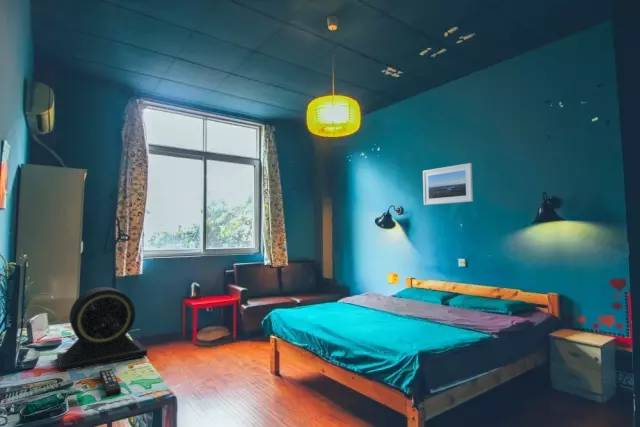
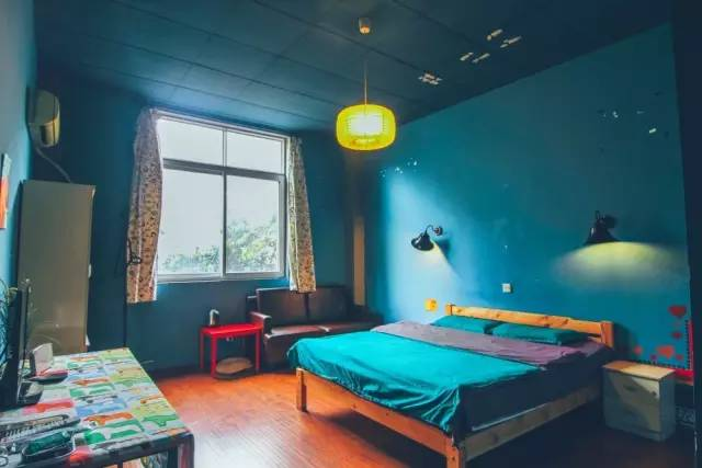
- speaker [56,286,148,373]
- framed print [422,162,474,206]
- remote control [99,368,122,397]
